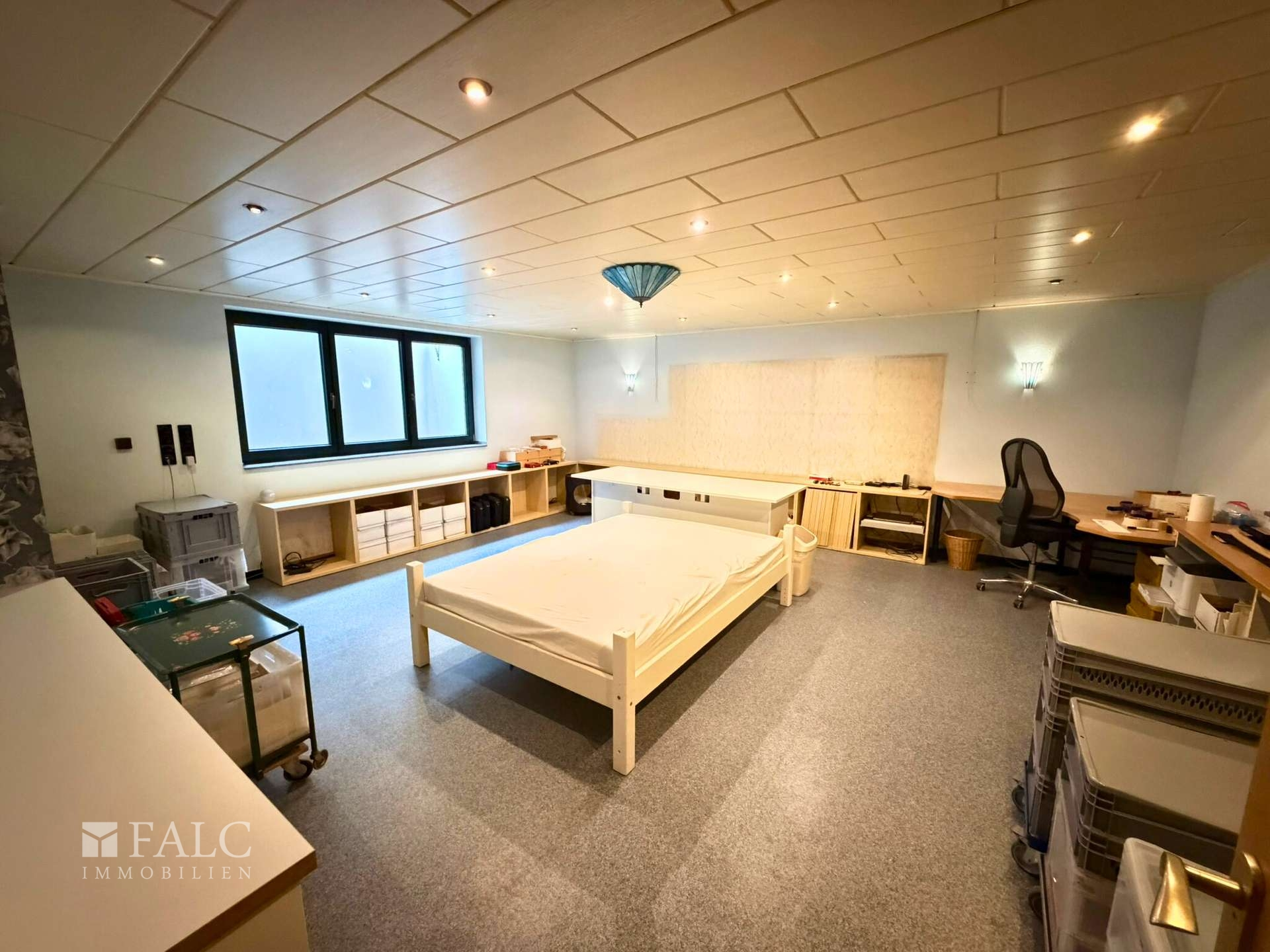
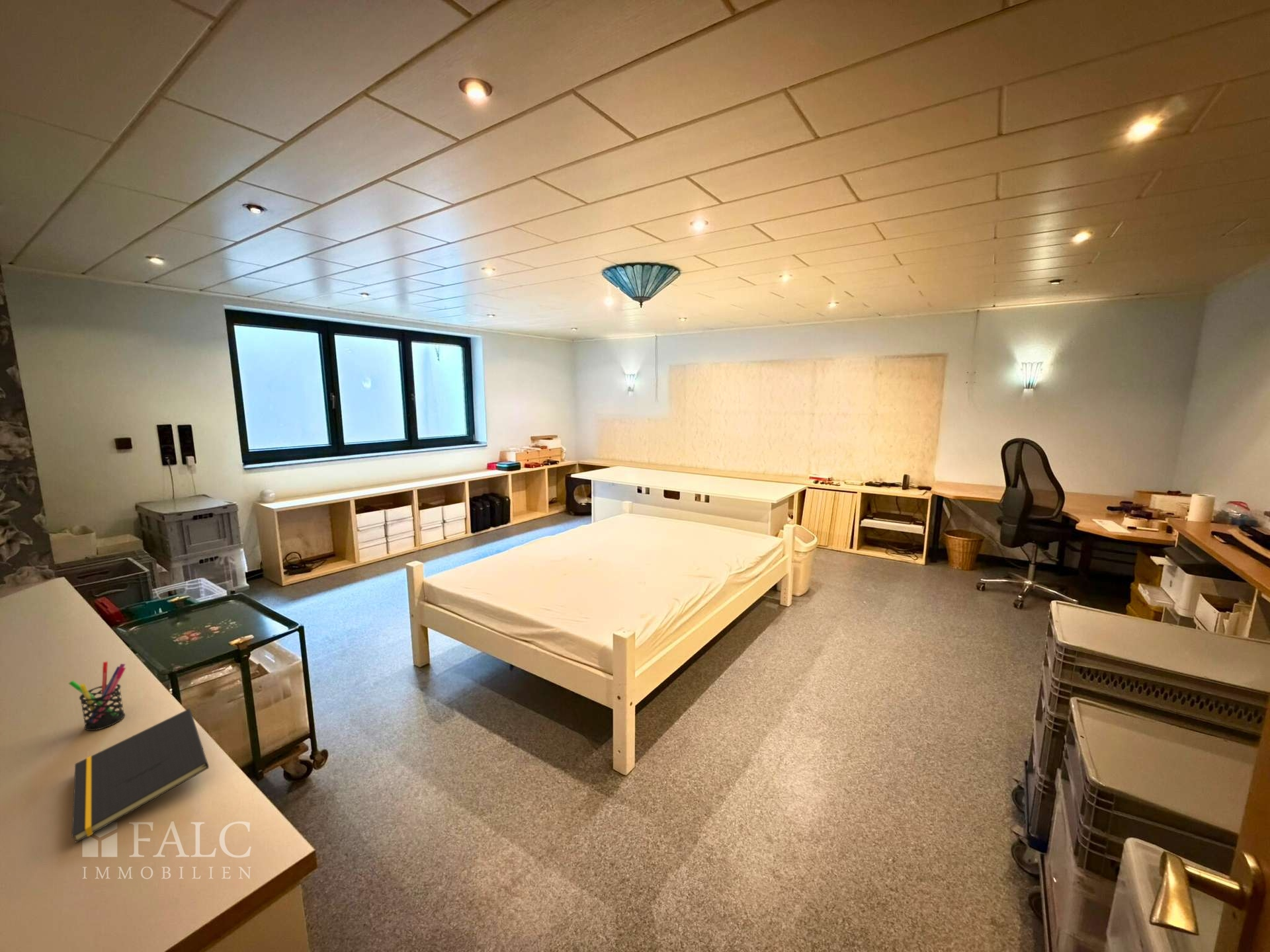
+ notepad [71,708,210,844]
+ pen holder [68,661,126,731]
